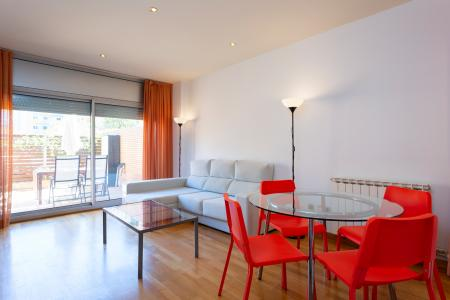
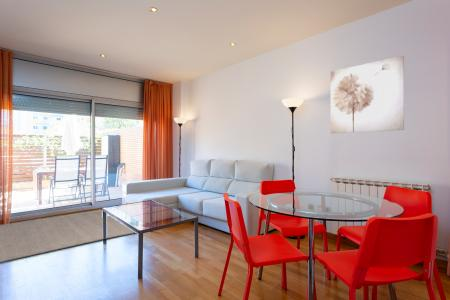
+ rug [0,209,136,263]
+ wall art [330,55,405,134]
